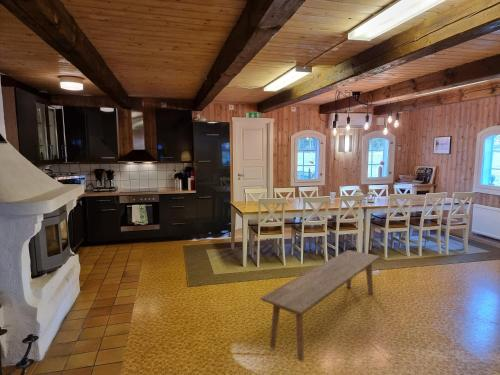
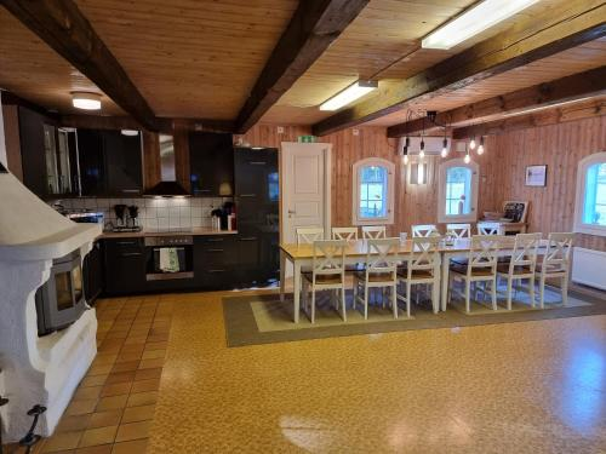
- bench [259,249,381,362]
